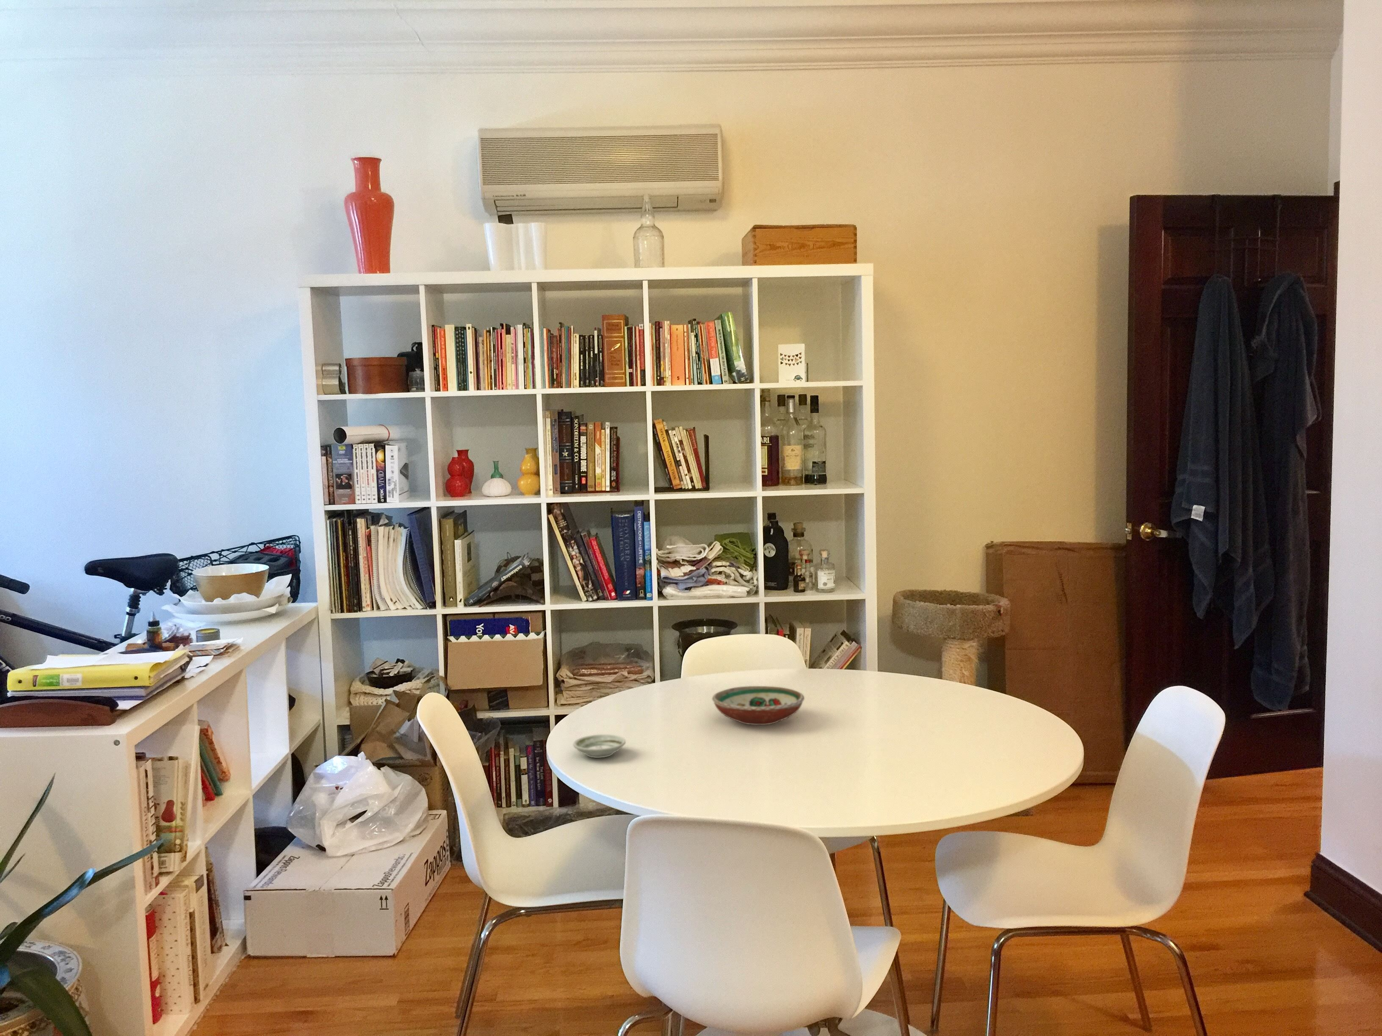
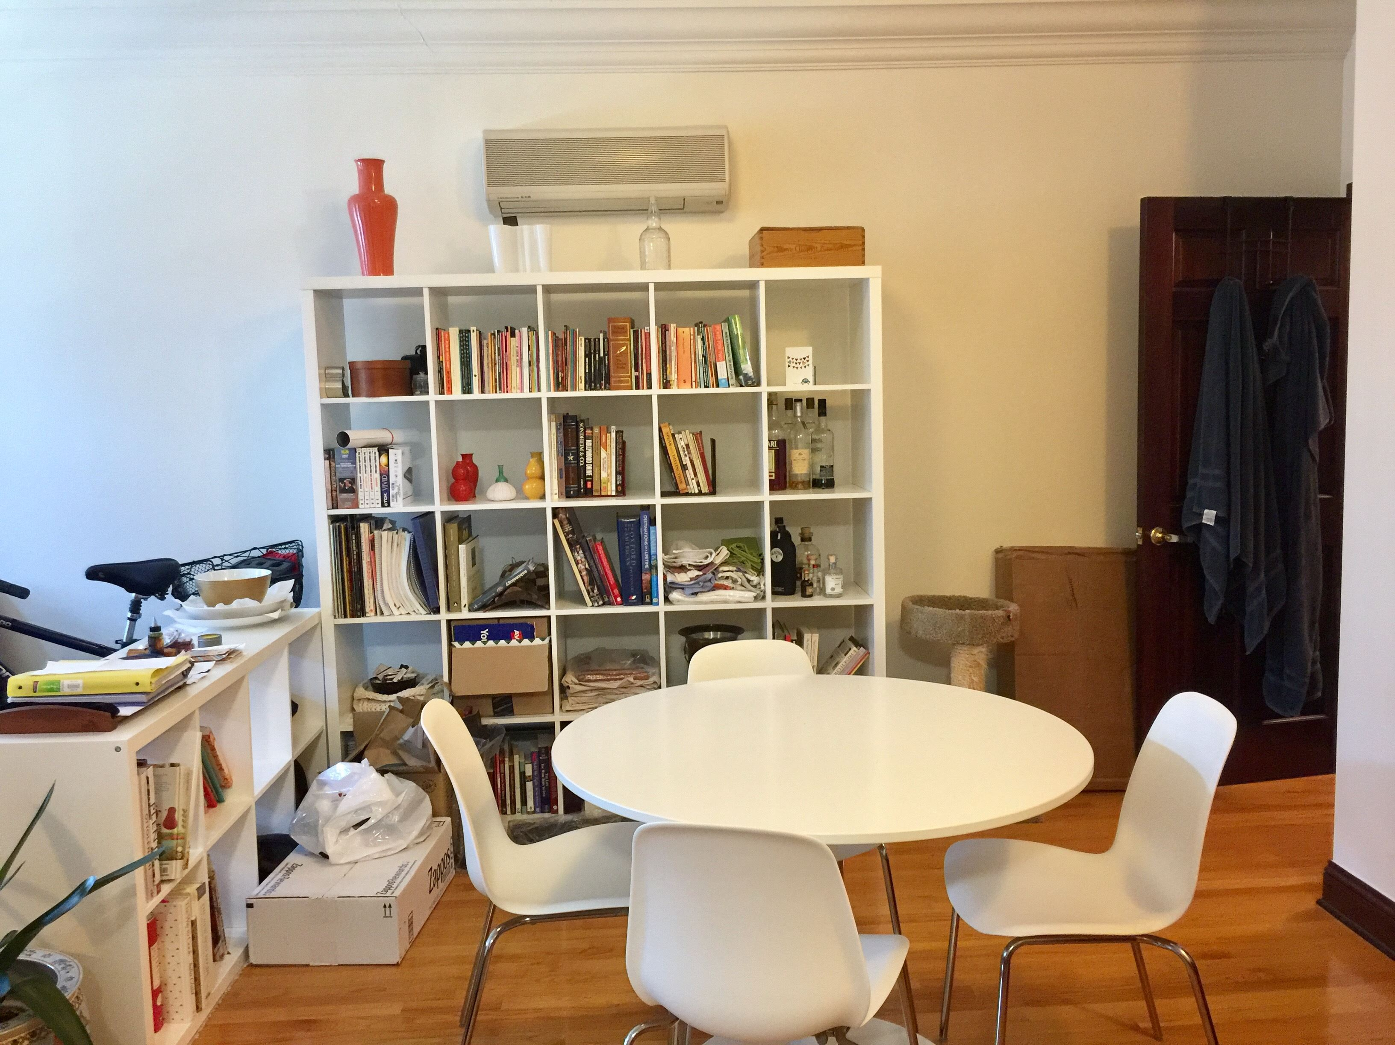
- decorative bowl [712,686,805,726]
- saucer [572,733,626,758]
